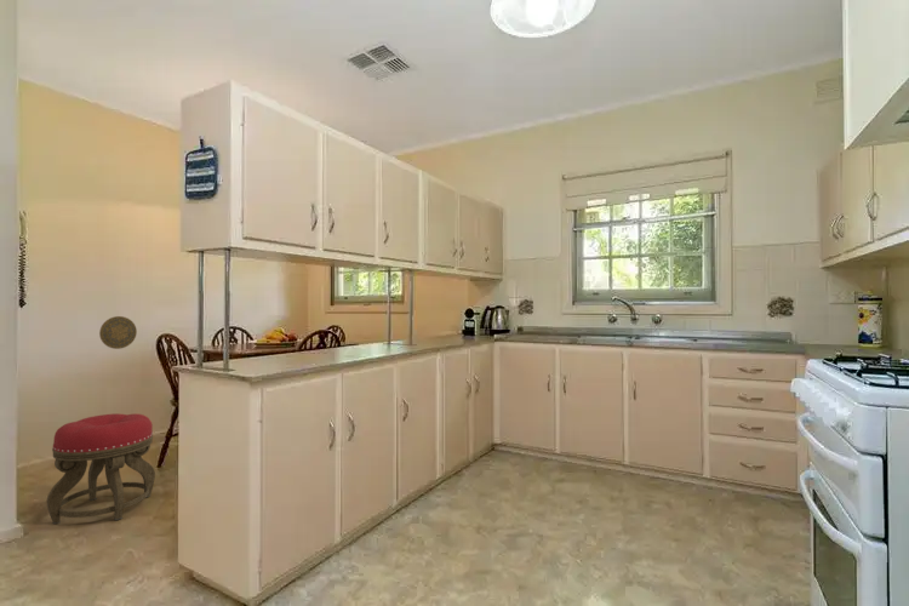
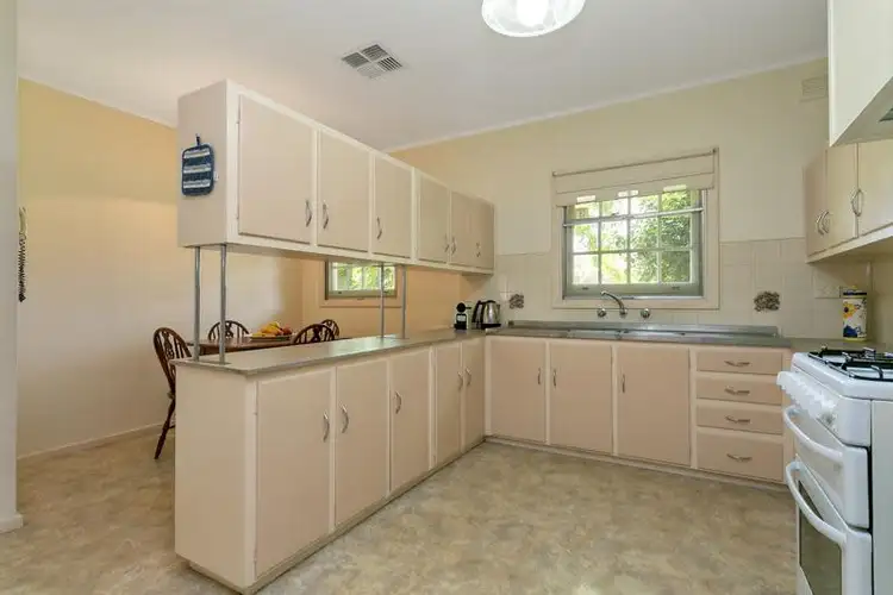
- stool [46,412,156,525]
- decorative plate [98,315,138,350]
